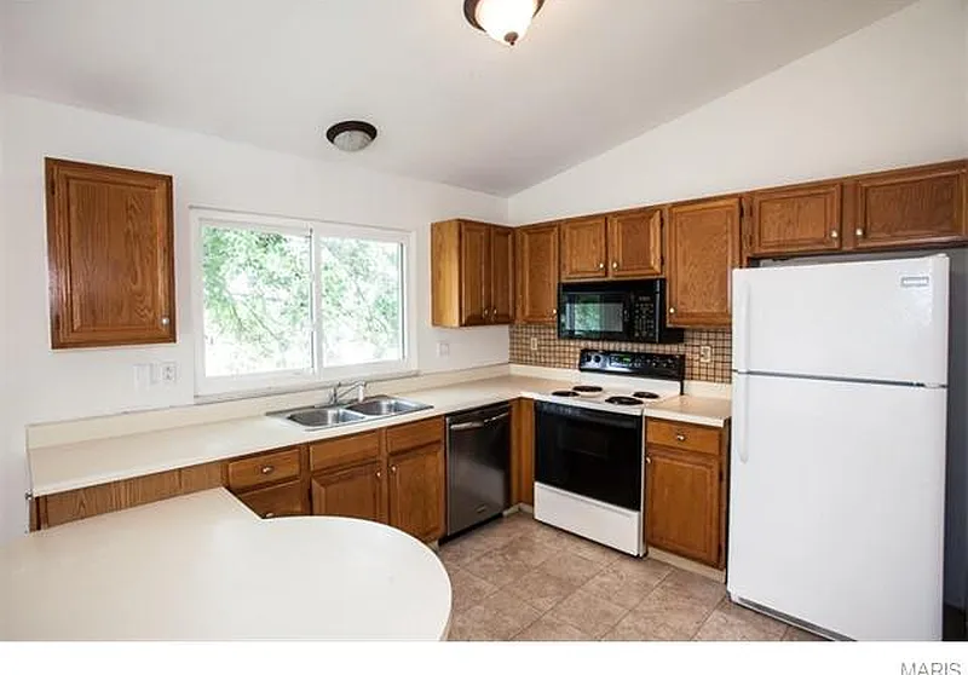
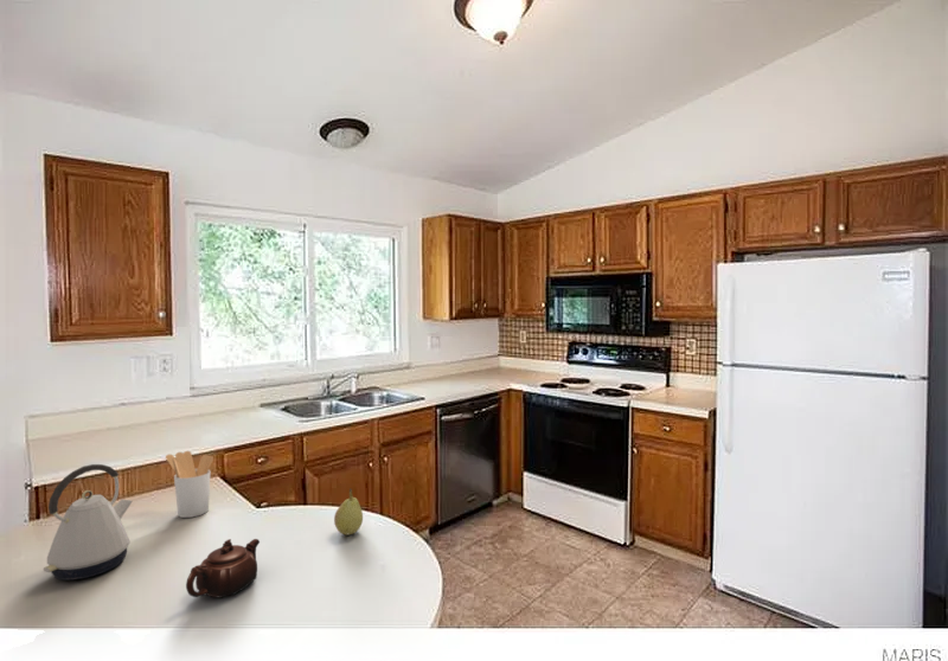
+ kettle [43,463,133,582]
+ teapot [185,538,261,599]
+ fruit [333,487,364,537]
+ utensil holder [165,450,214,519]
